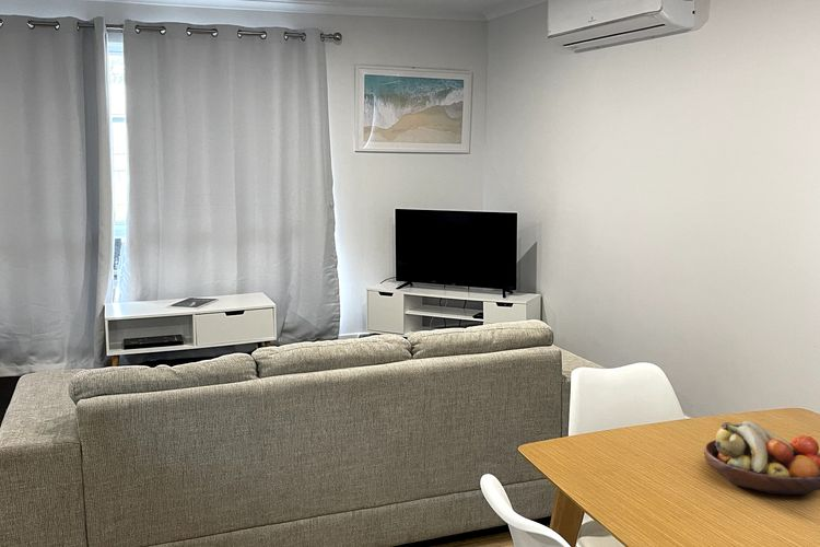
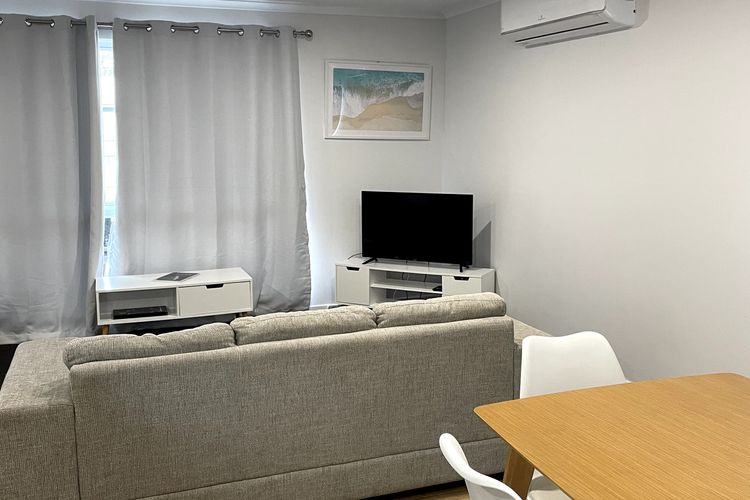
- fruit bowl [703,420,820,496]
